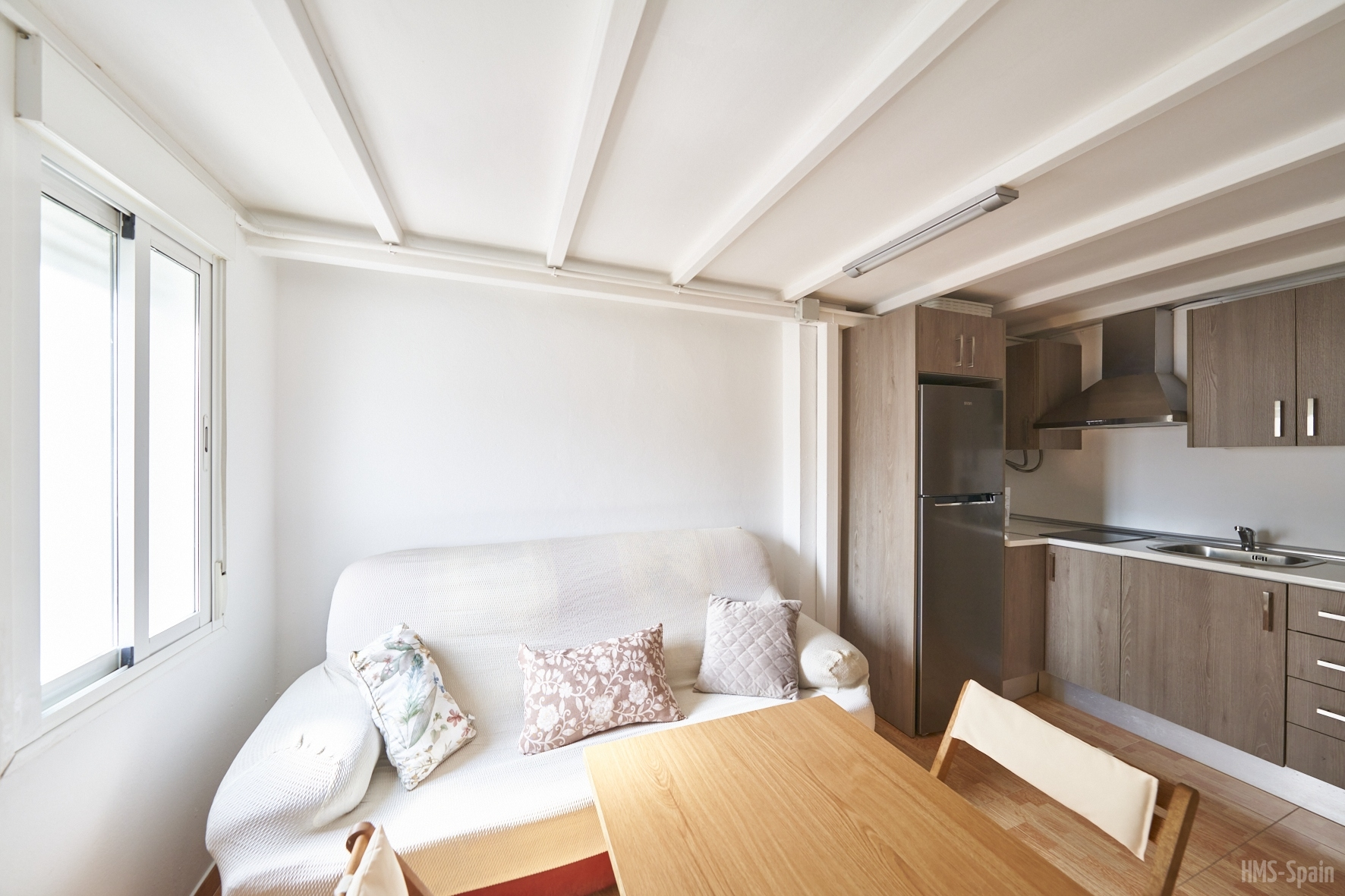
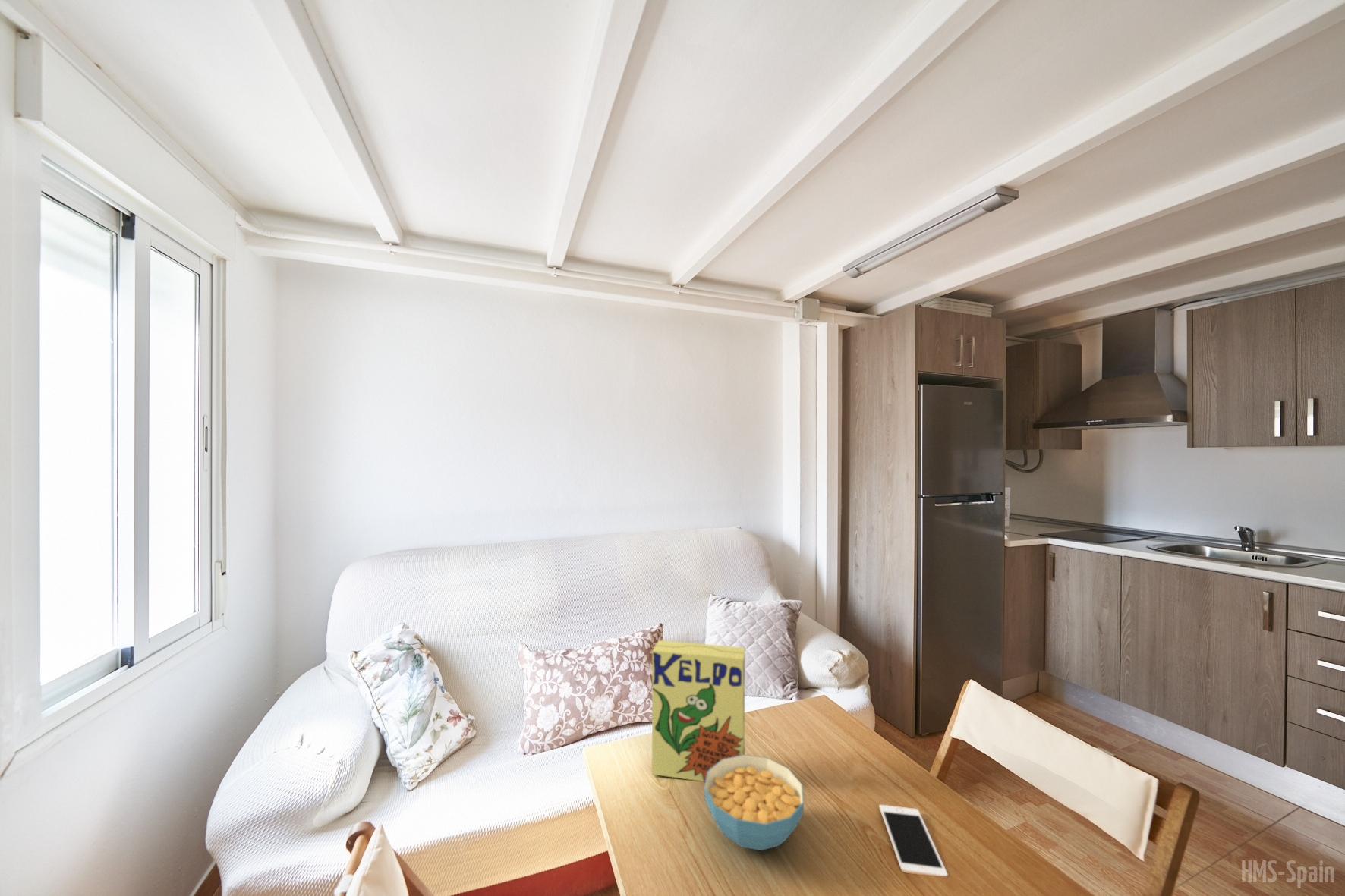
+ cereal bowl [703,754,805,851]
+ cell phone [878,804,949,877]
+ cereal box [651,640,745,782]
